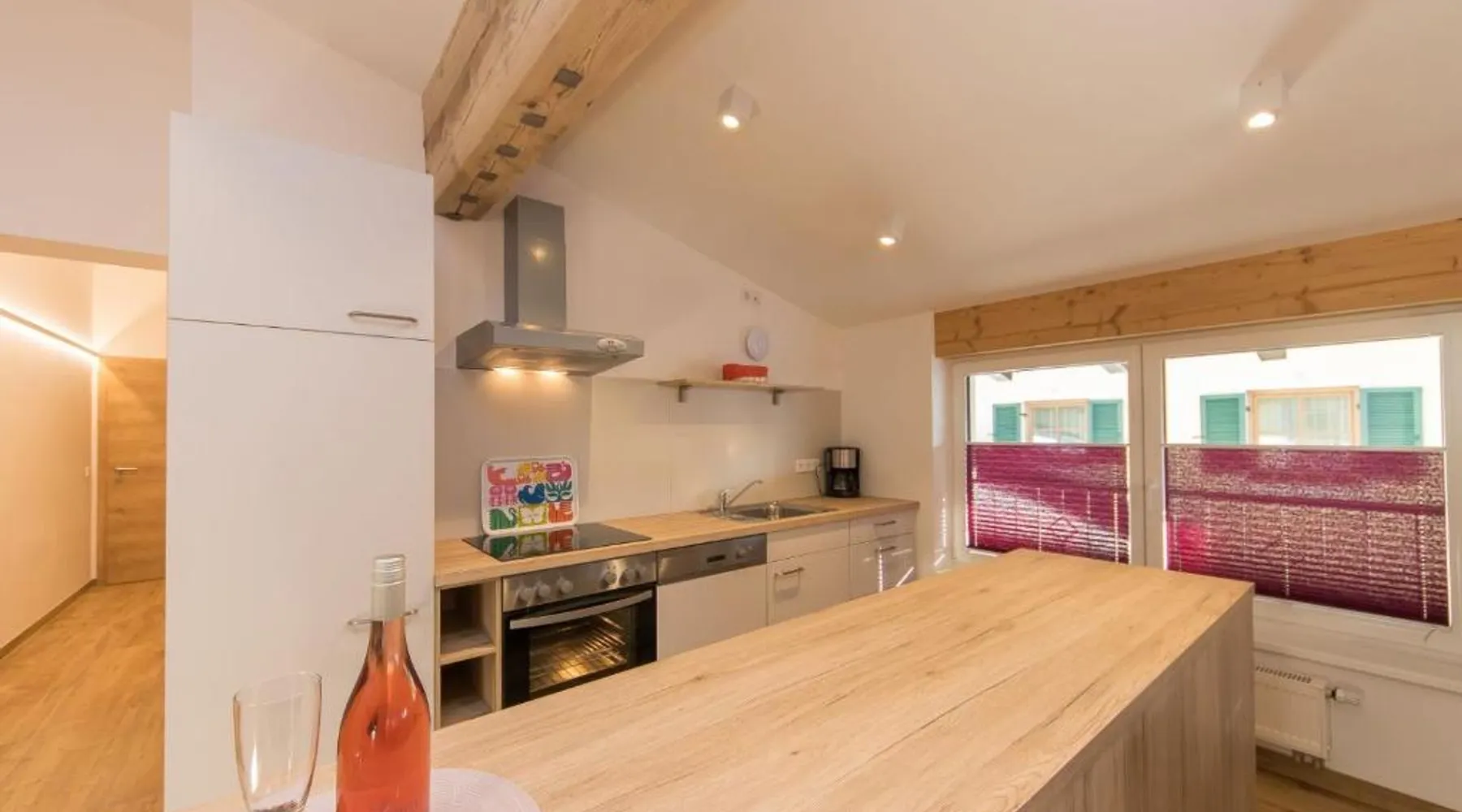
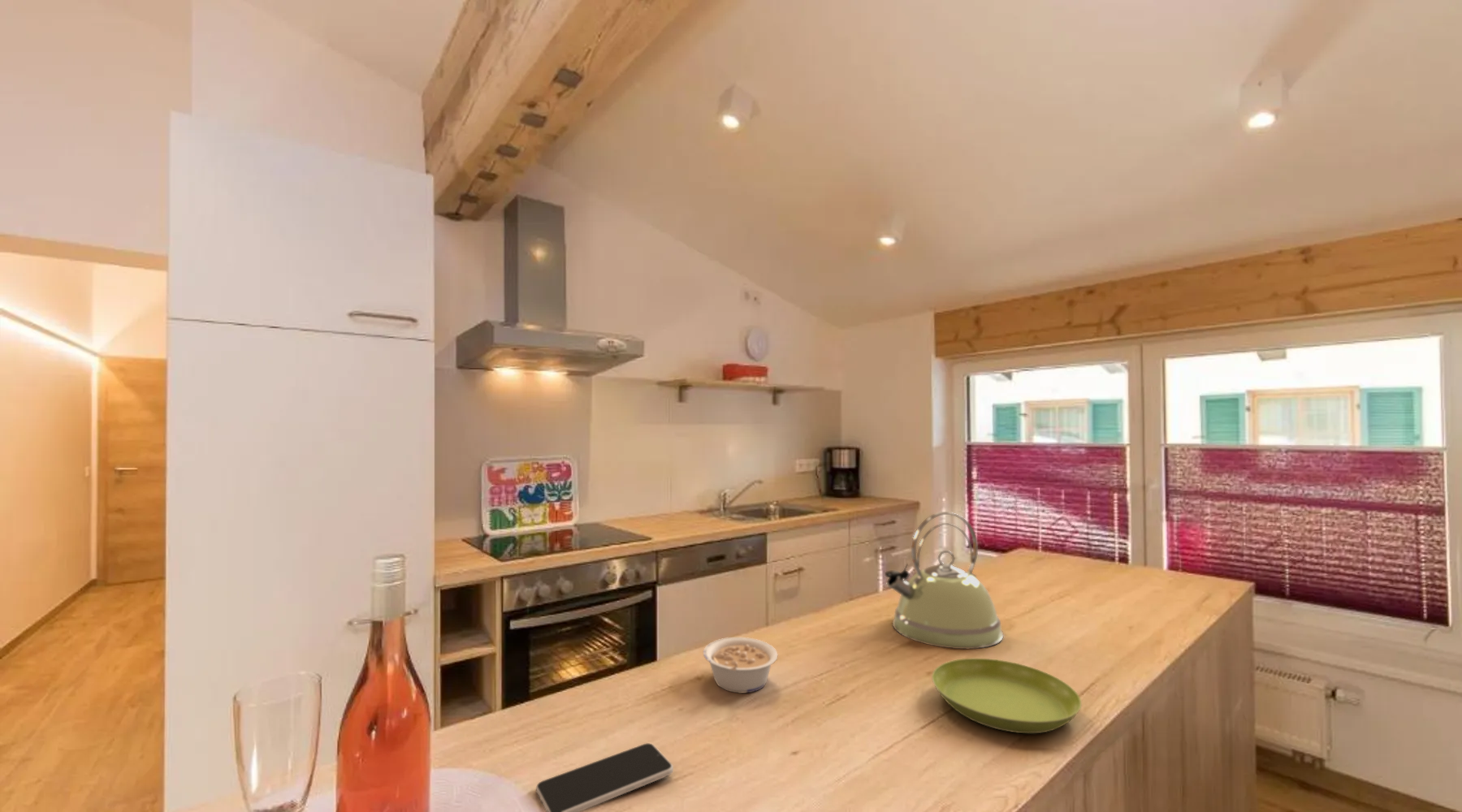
+ smartphone [535,742,674,812]
+ legume [703,637,779,694]
+ kettle [884,511,1004,650]
+ saucer [931,658,1083,734]
